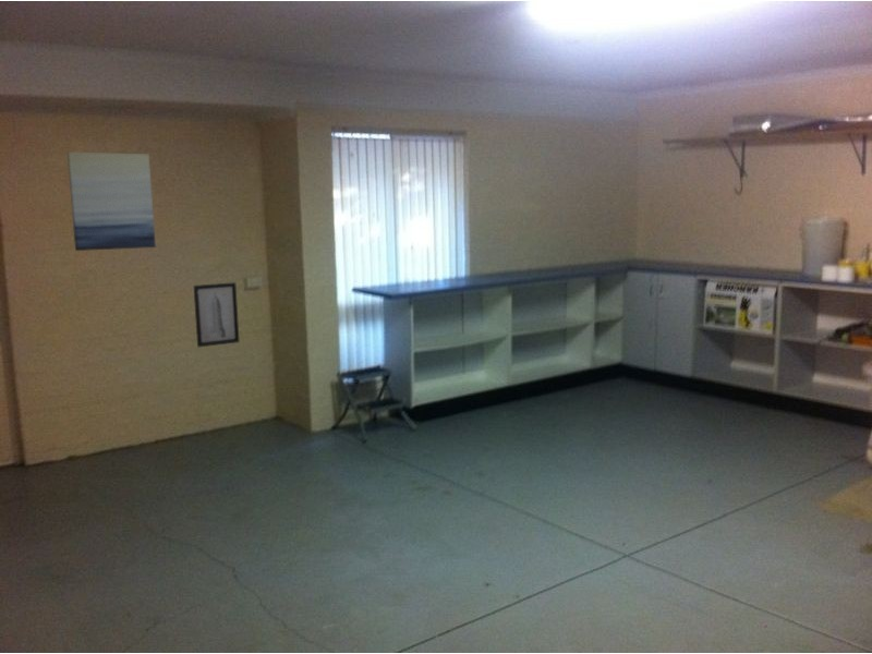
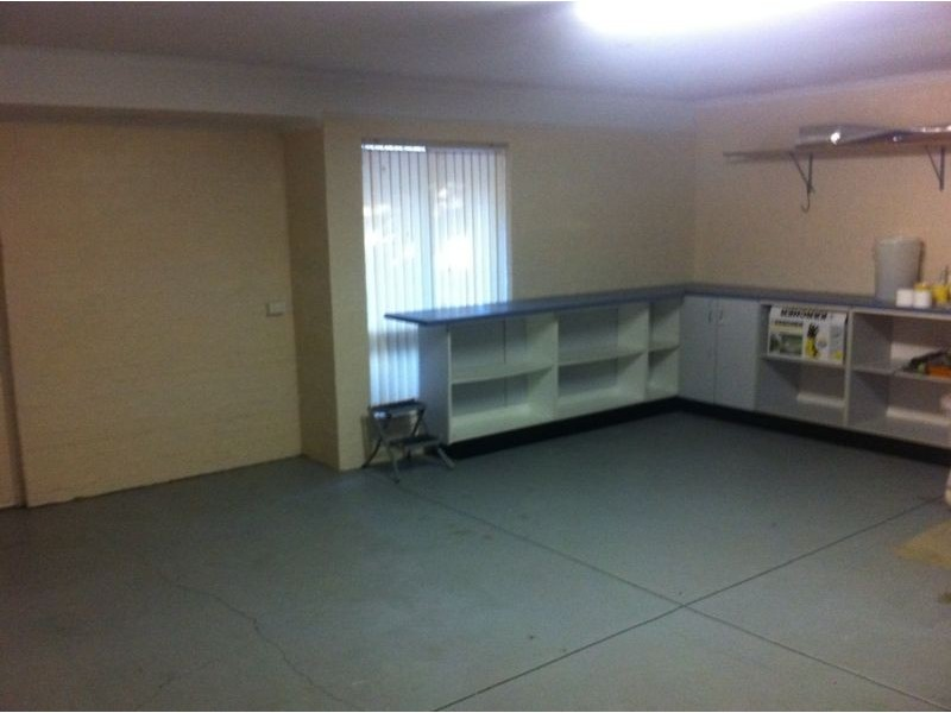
- wall art [193,281,240,348]
- wall art [66,152,157,252]
